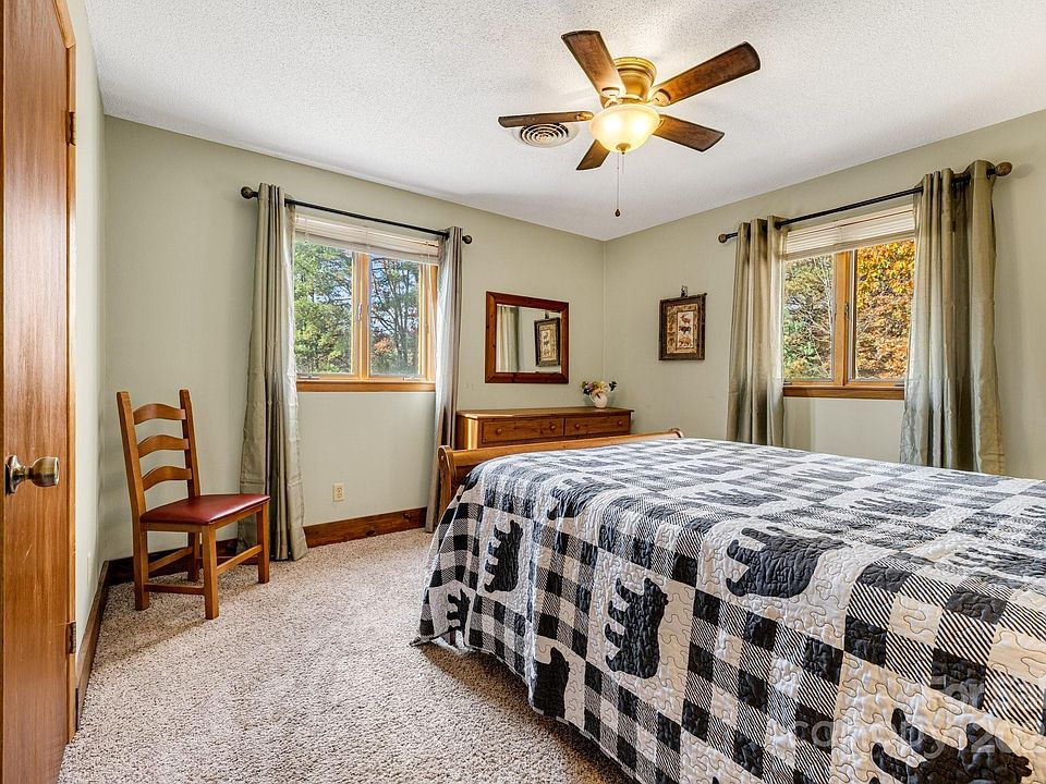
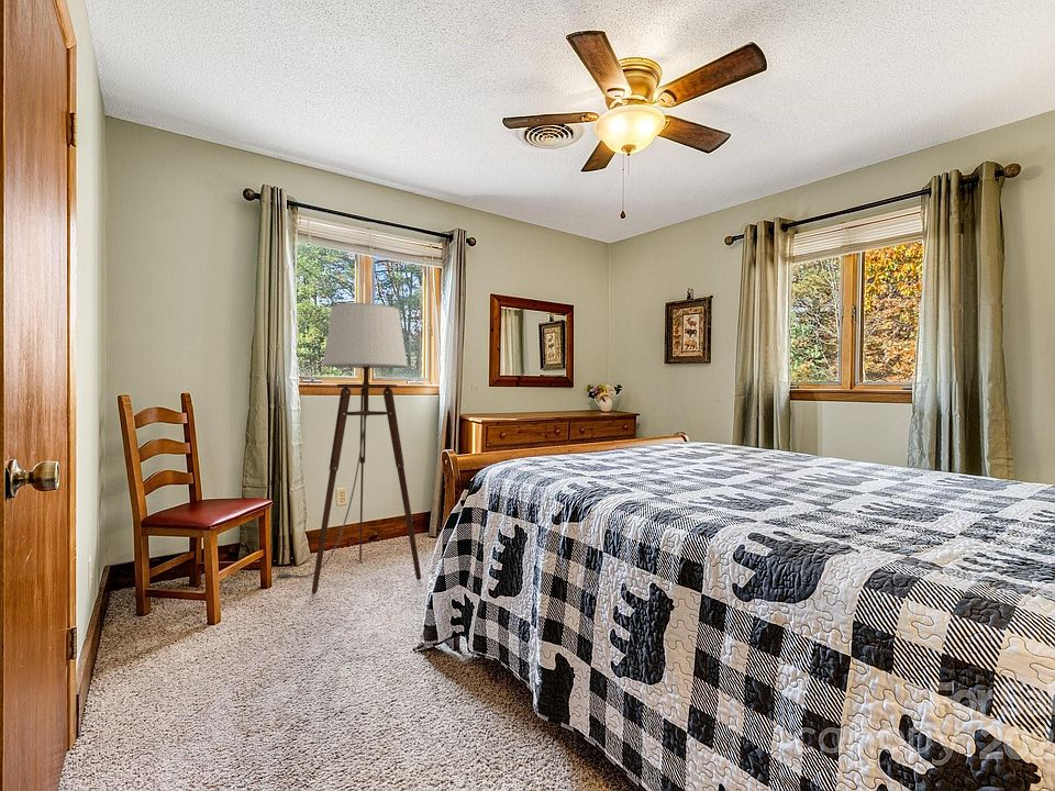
+ floor lamp [275,302,422,595]
